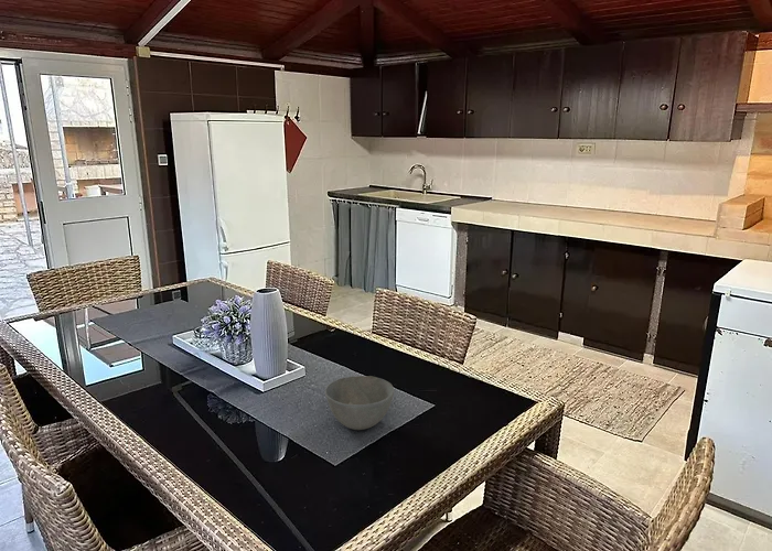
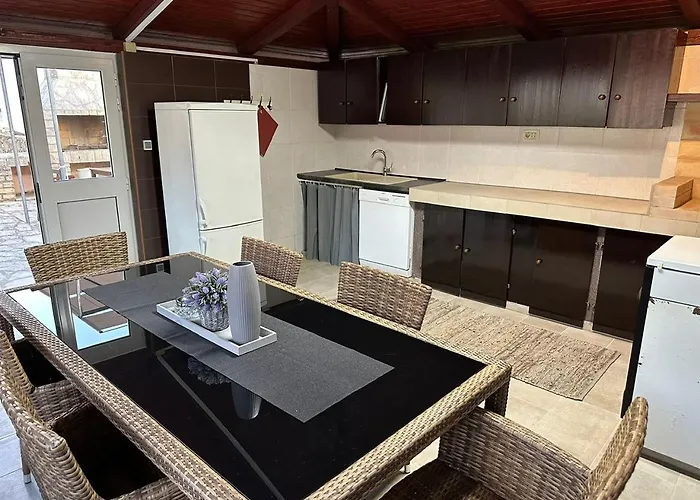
- bowl [324,375,395,431]
